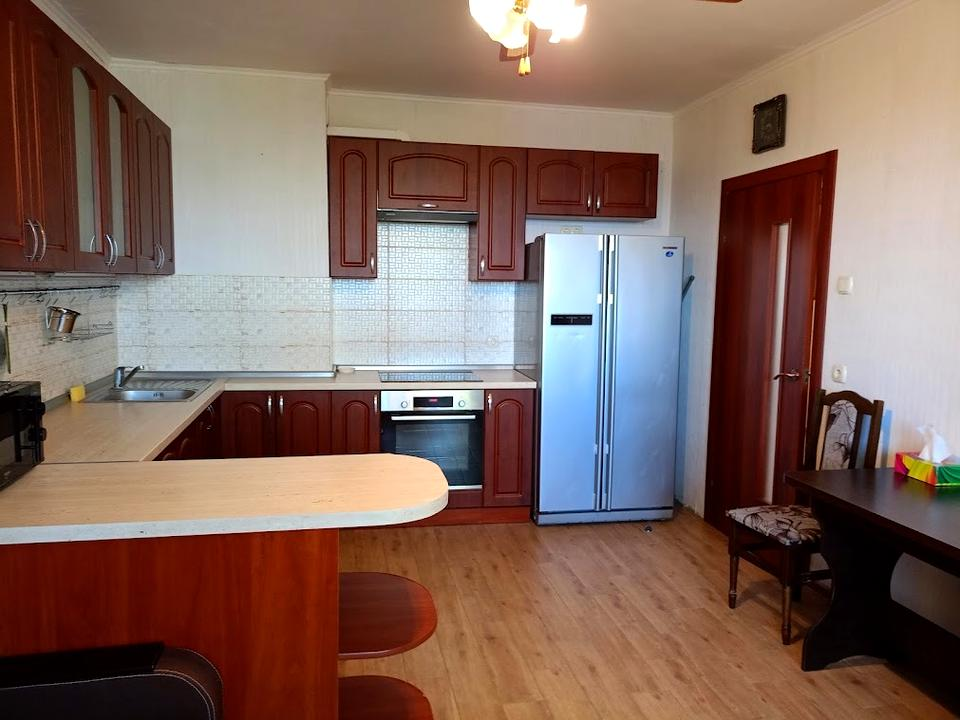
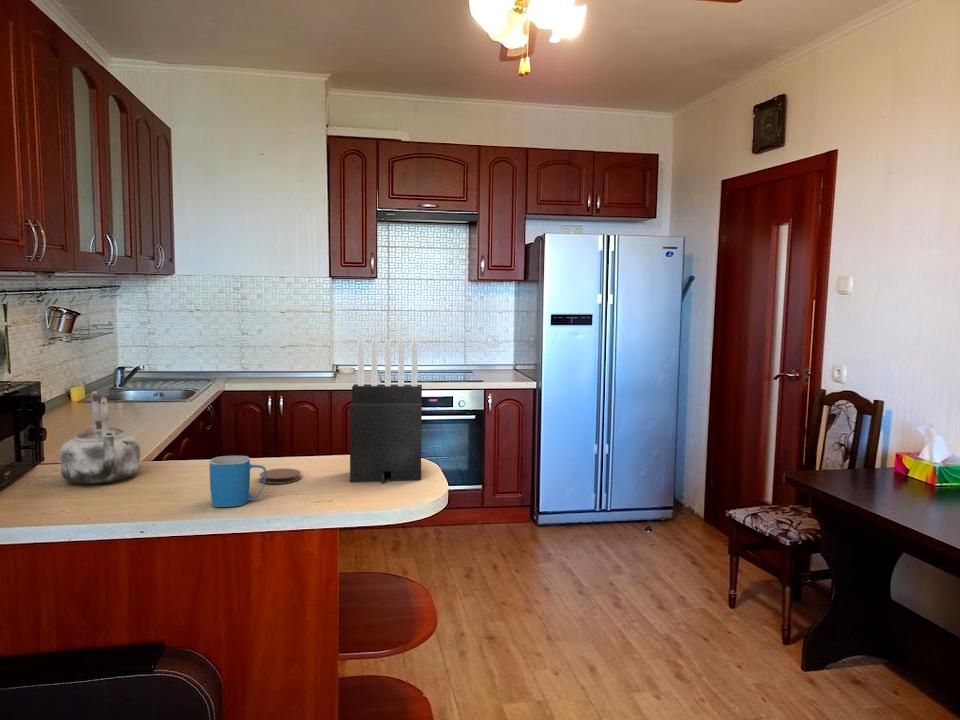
+ coaster [259,467,302,485]
+ mug [209,455,267,508]
+ knife block [349,339,423,485]
+ kettle [59,390,141,485]
